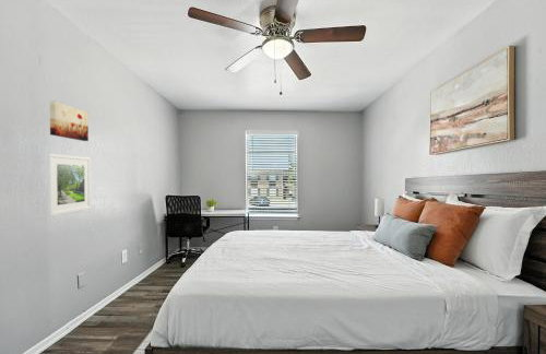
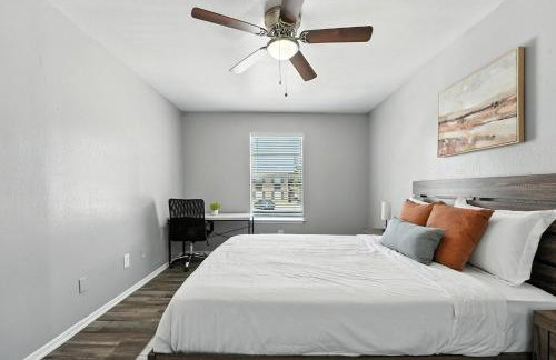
- wall art [49,99,90,142]
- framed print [46,153,92,217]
